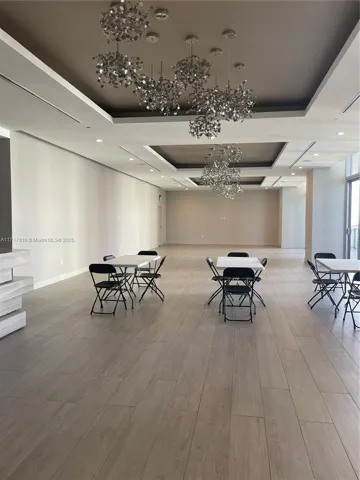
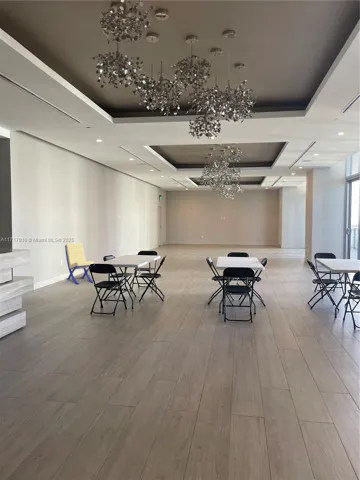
+ lounge chair [64,242,95,285]
